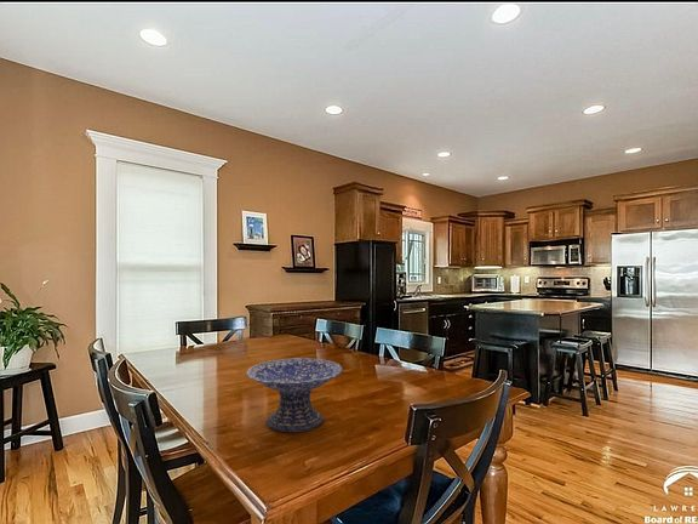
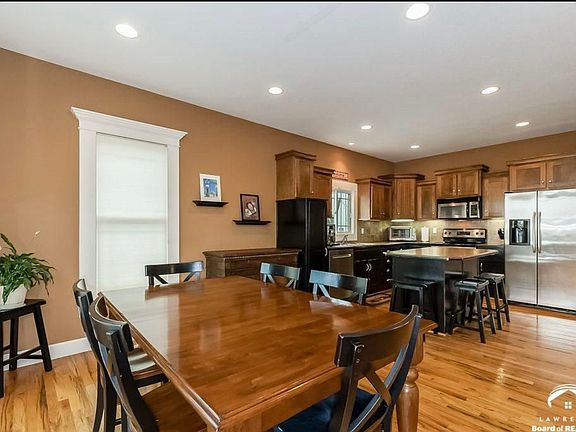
- decorative bowl [245,357,343,433]
